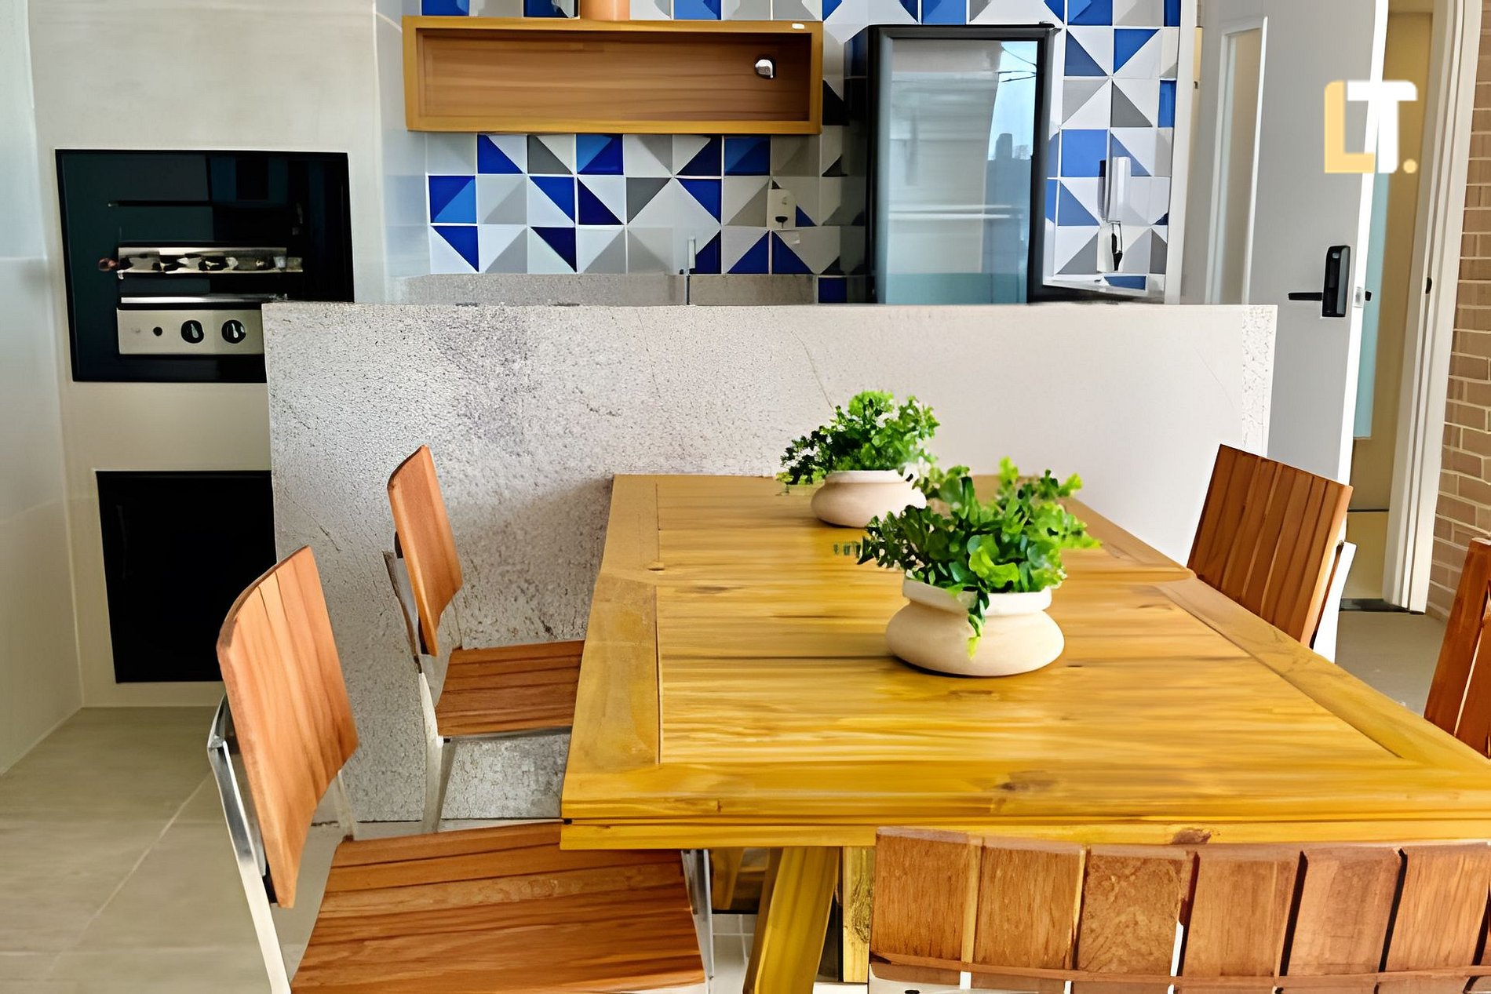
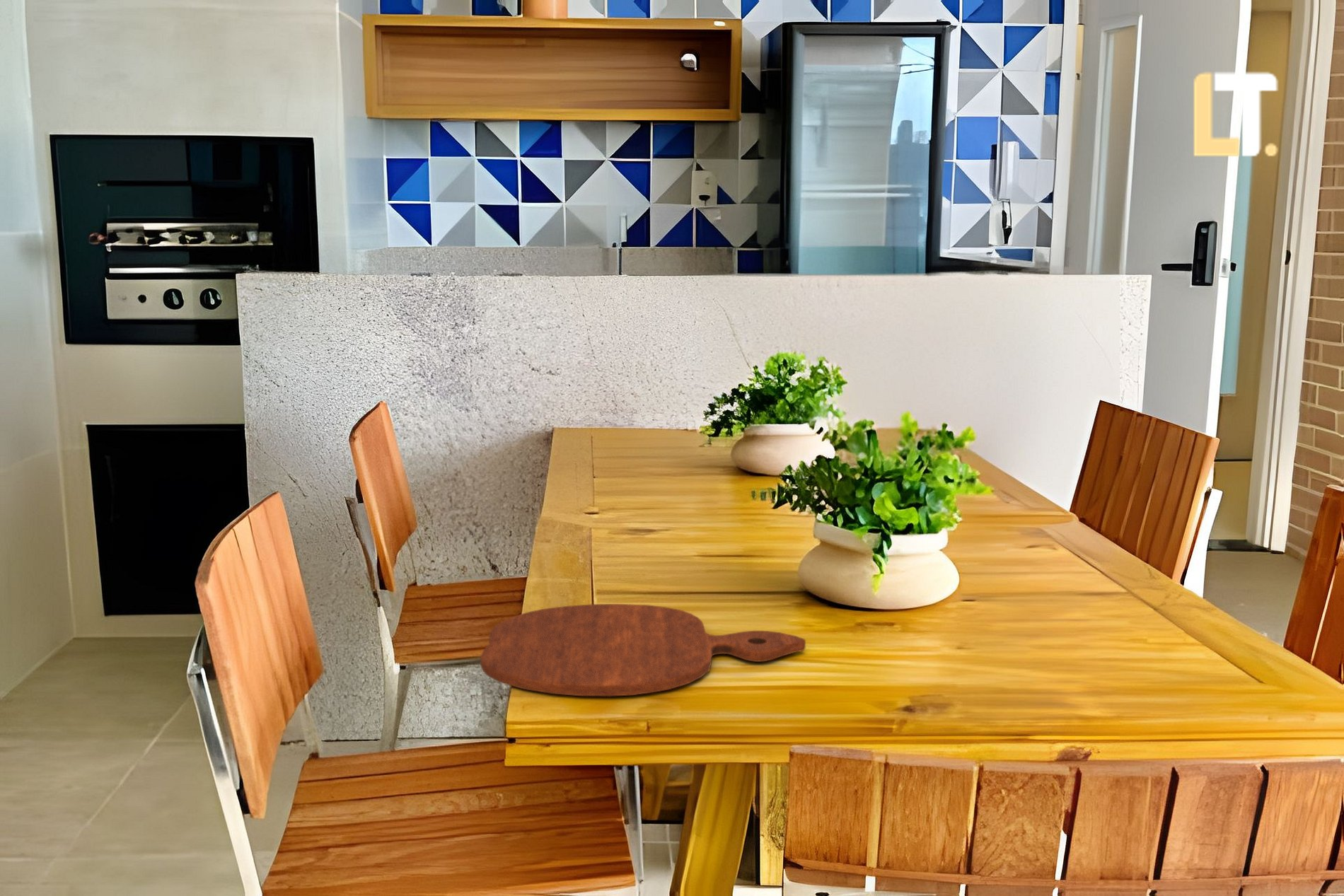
+ cutting board [480,603,806,697]
